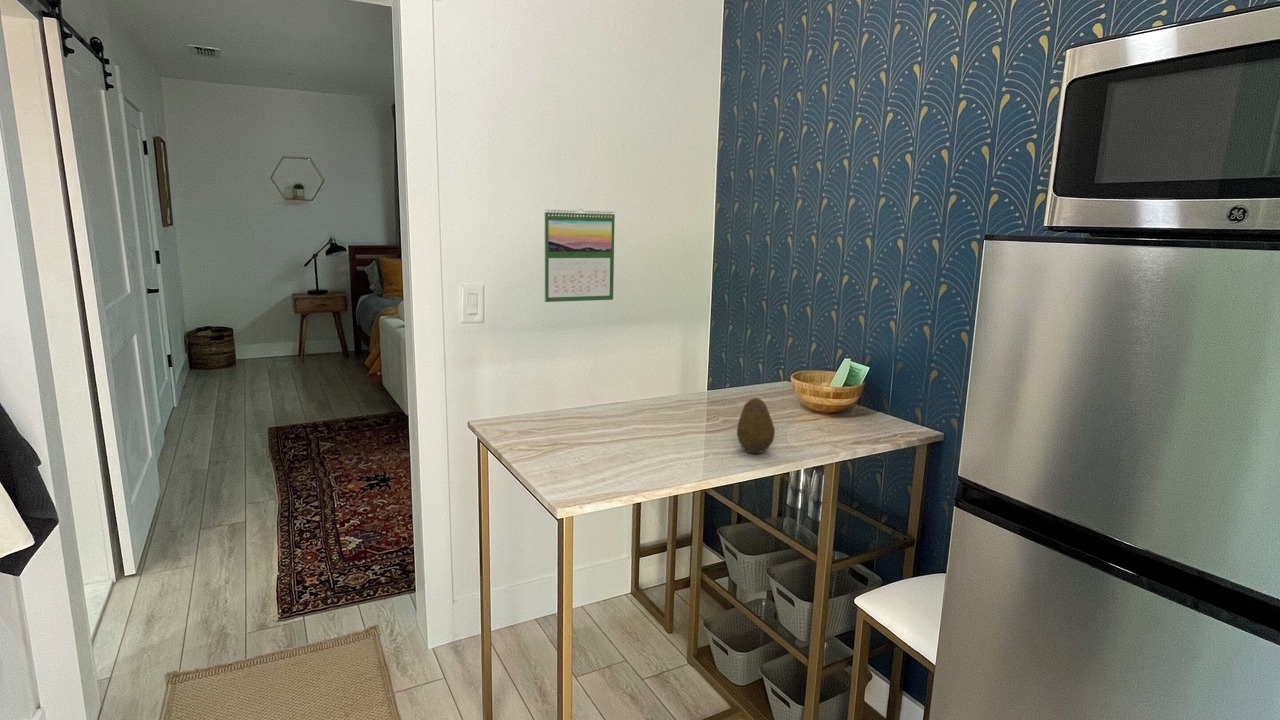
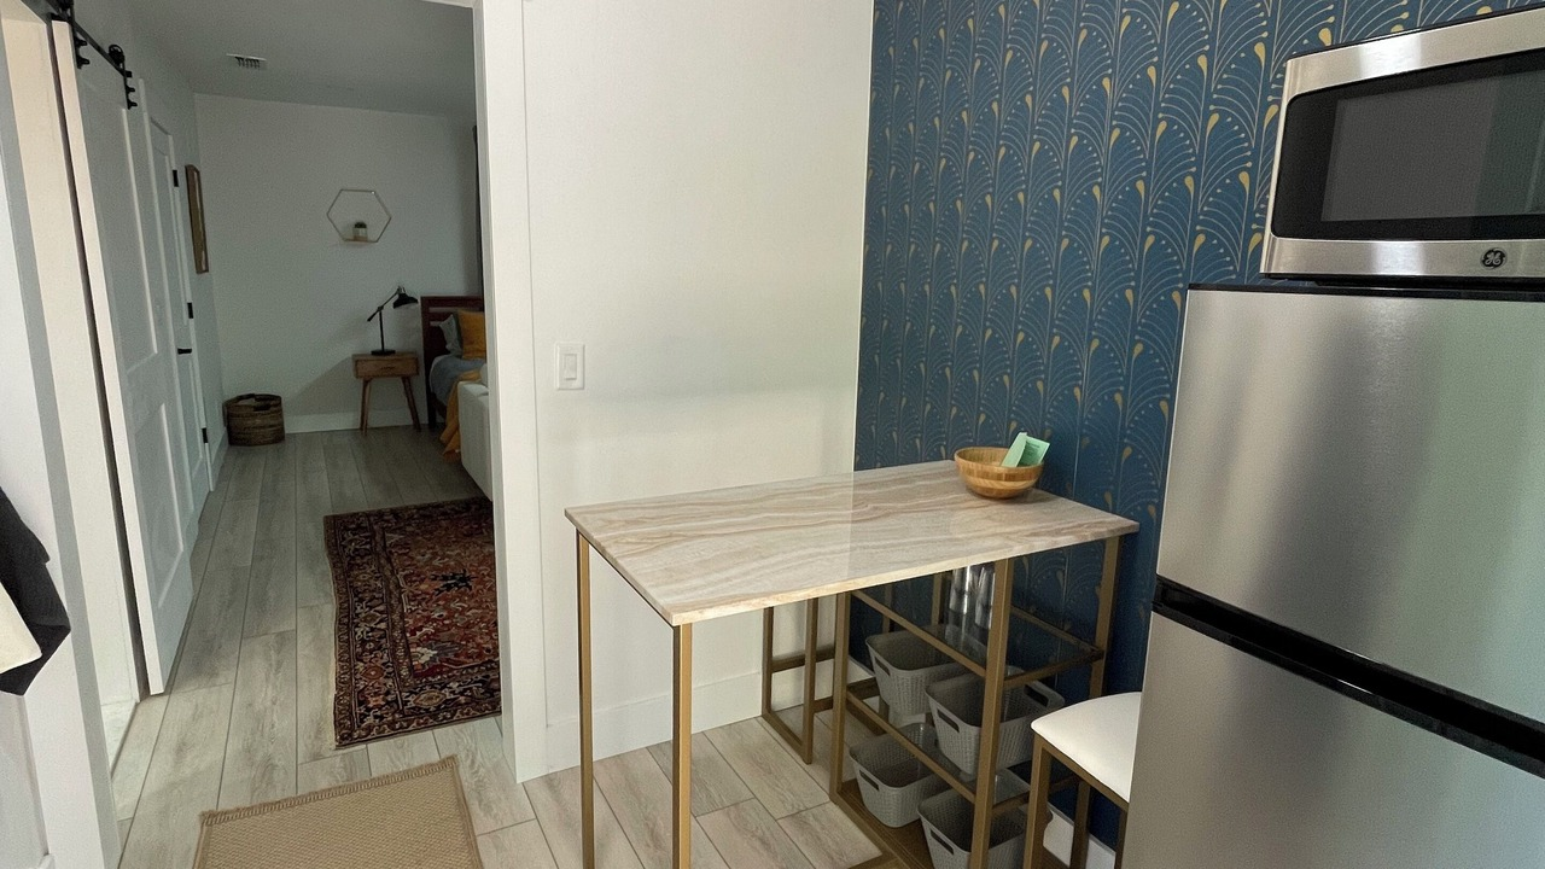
- calendar [544,208,616,303]
- fruit [736,397,776,454]
